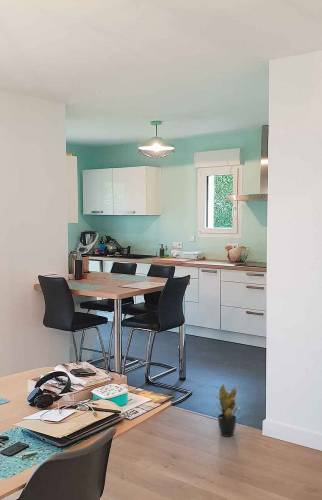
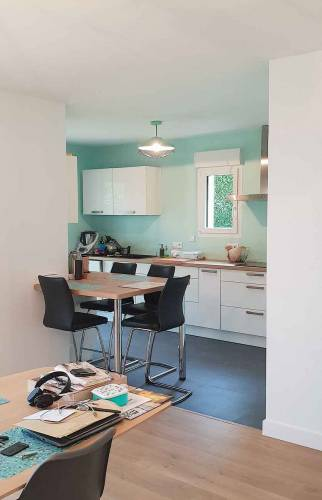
- potted plant [214,383,244,438]
